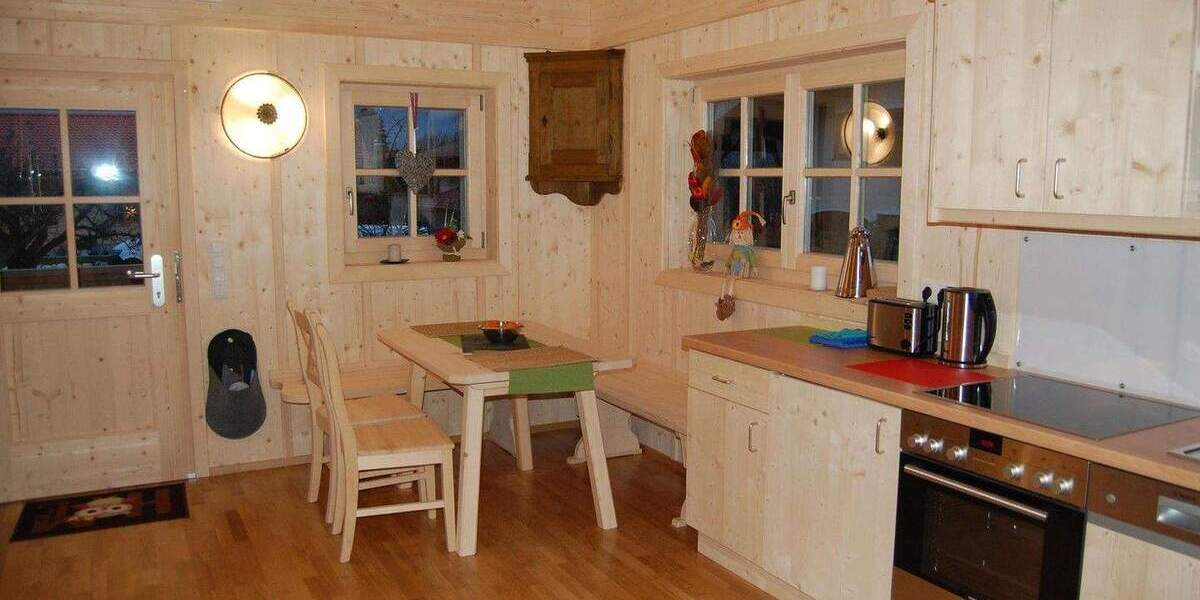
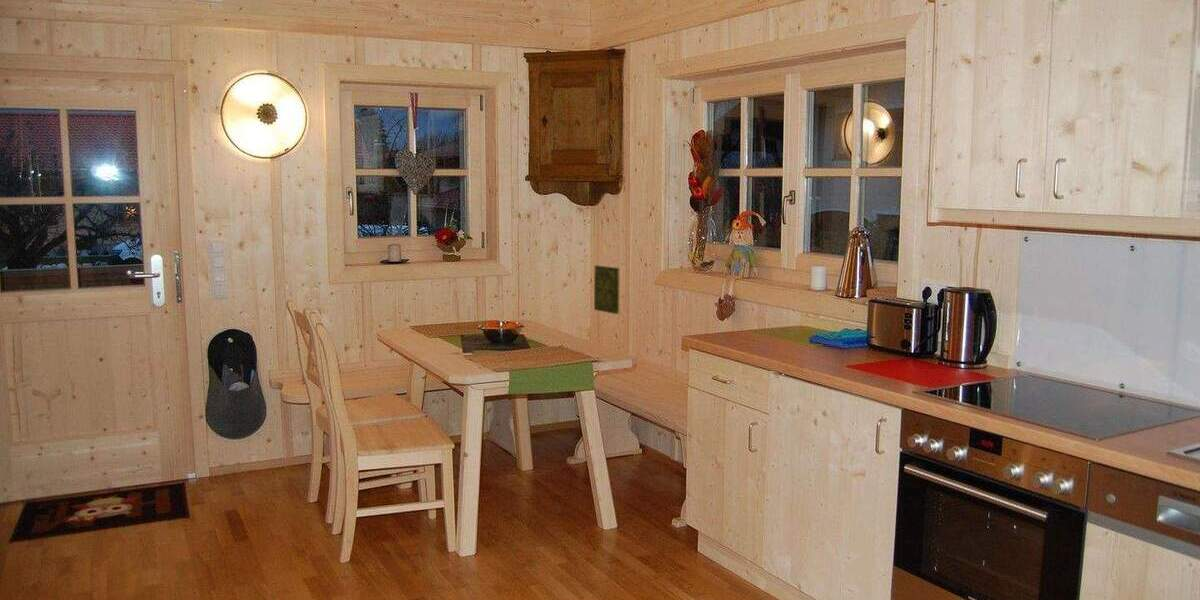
+ decorative tile [593,264,621,315]
